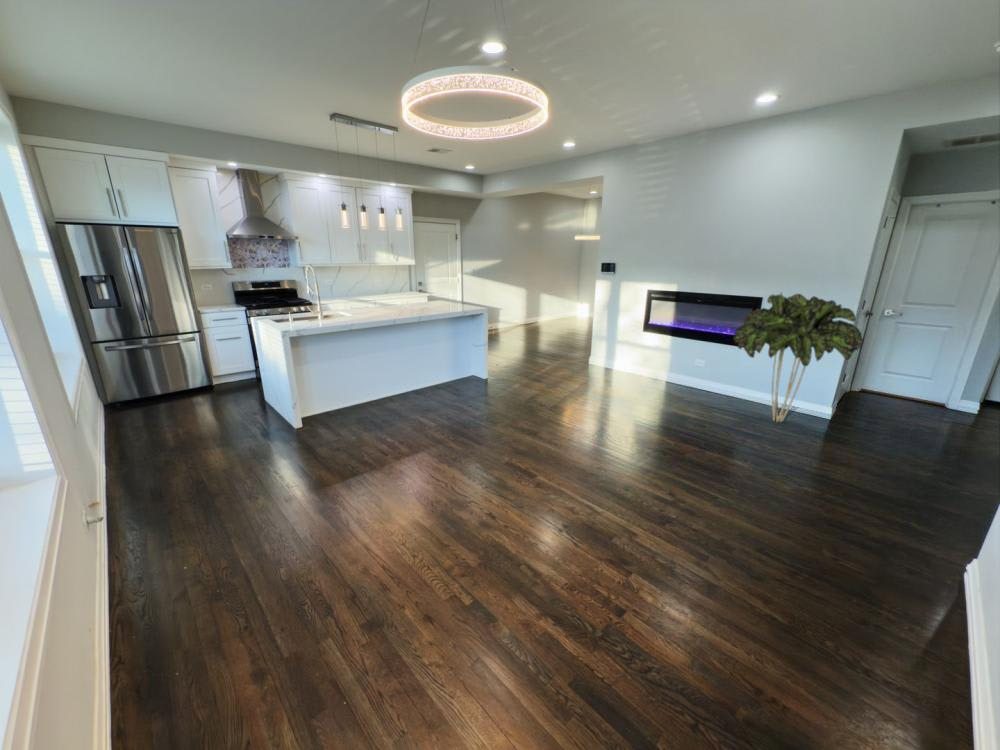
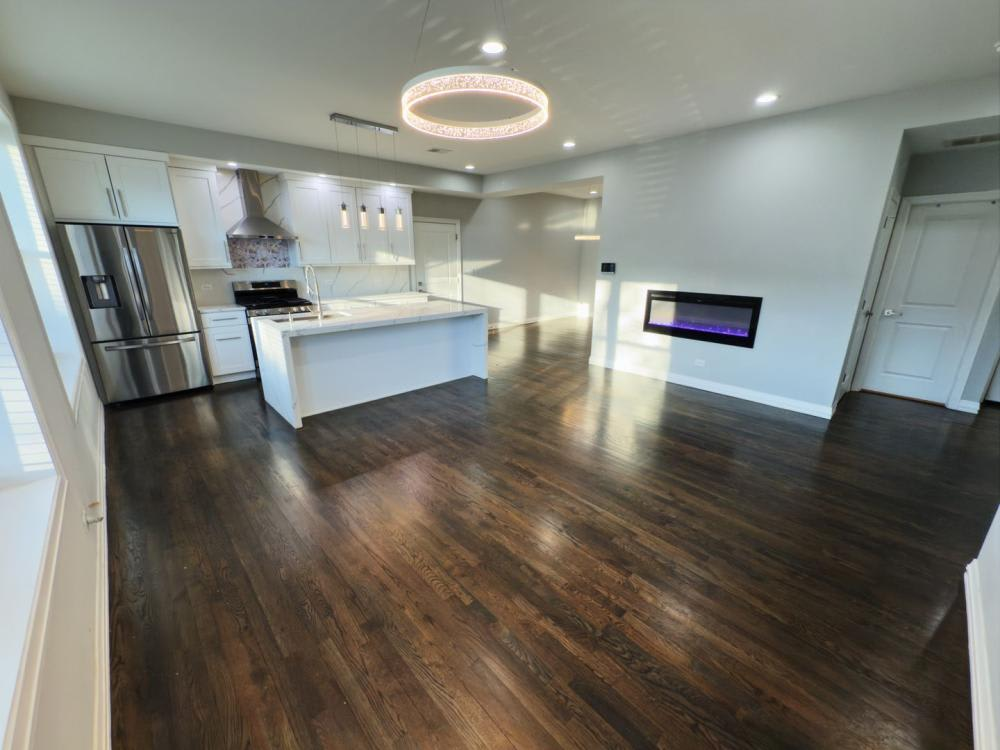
- indoor plant [733,291,864,423]
